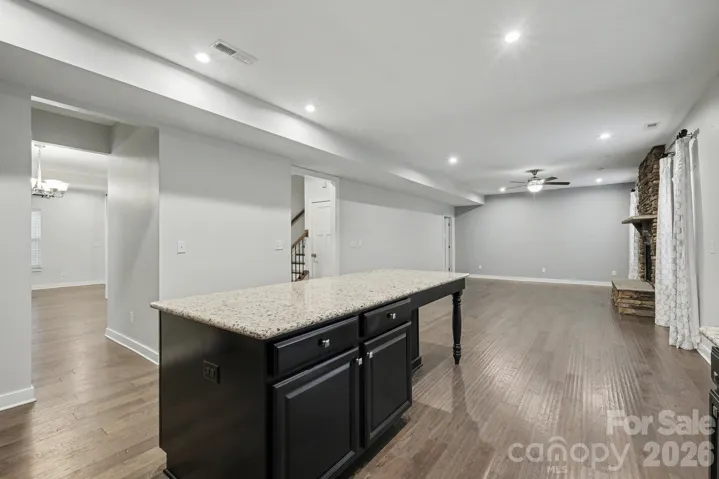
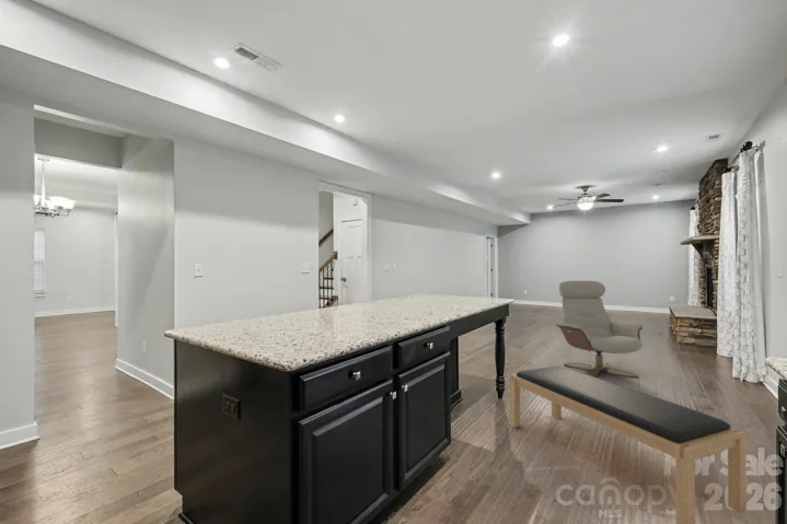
+ chair [555,279,644,379]
+ bench [509,365,748,524]
